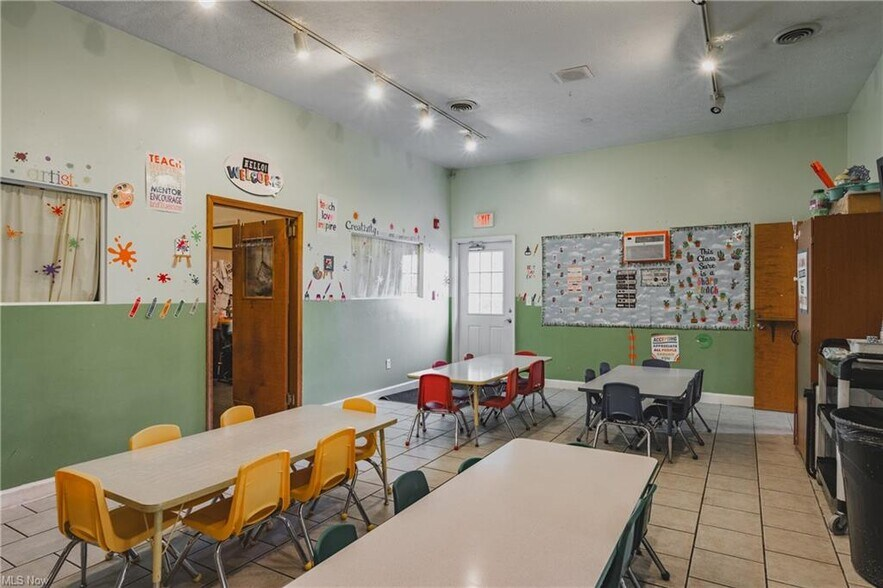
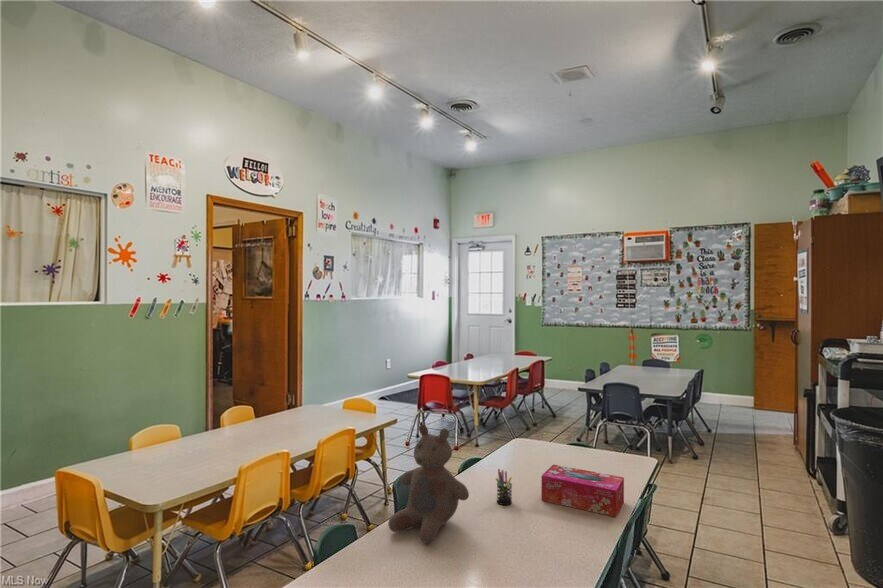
+ bear [387,424,470,544]
+ pen holder [495,468,513,506]
+ tissue box [541,463,625,518]
